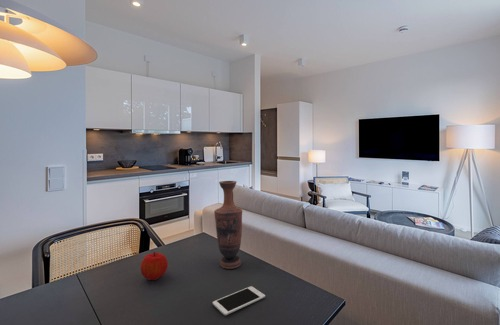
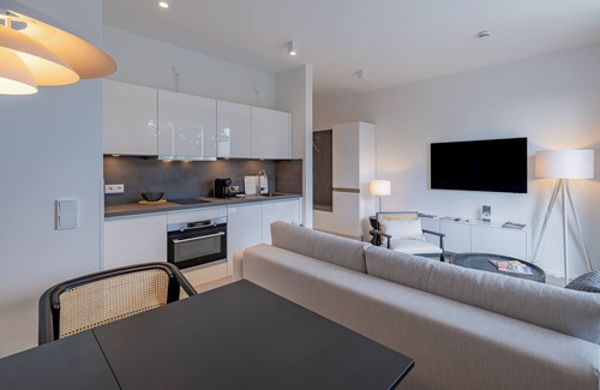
- fruit [140,251,169,281]
- cell phone [212,285,266,316]
- vase [213,180,243,270]
